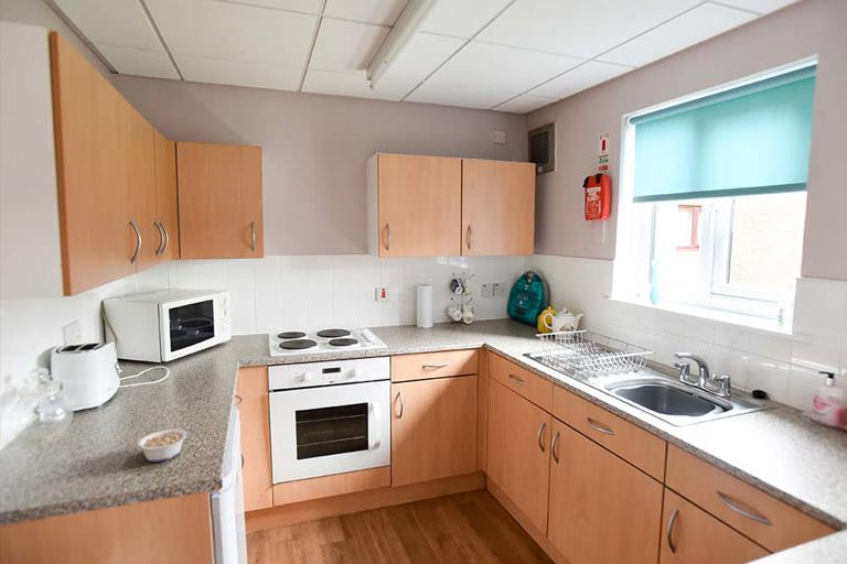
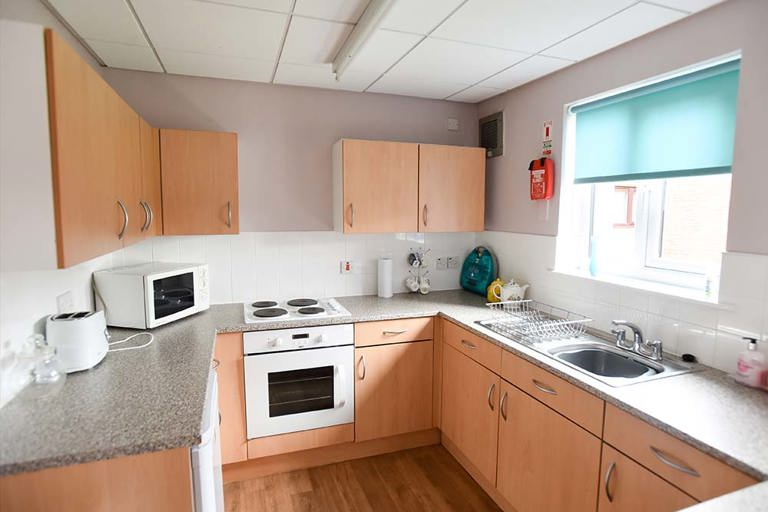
- legume [128,429,187,463]
